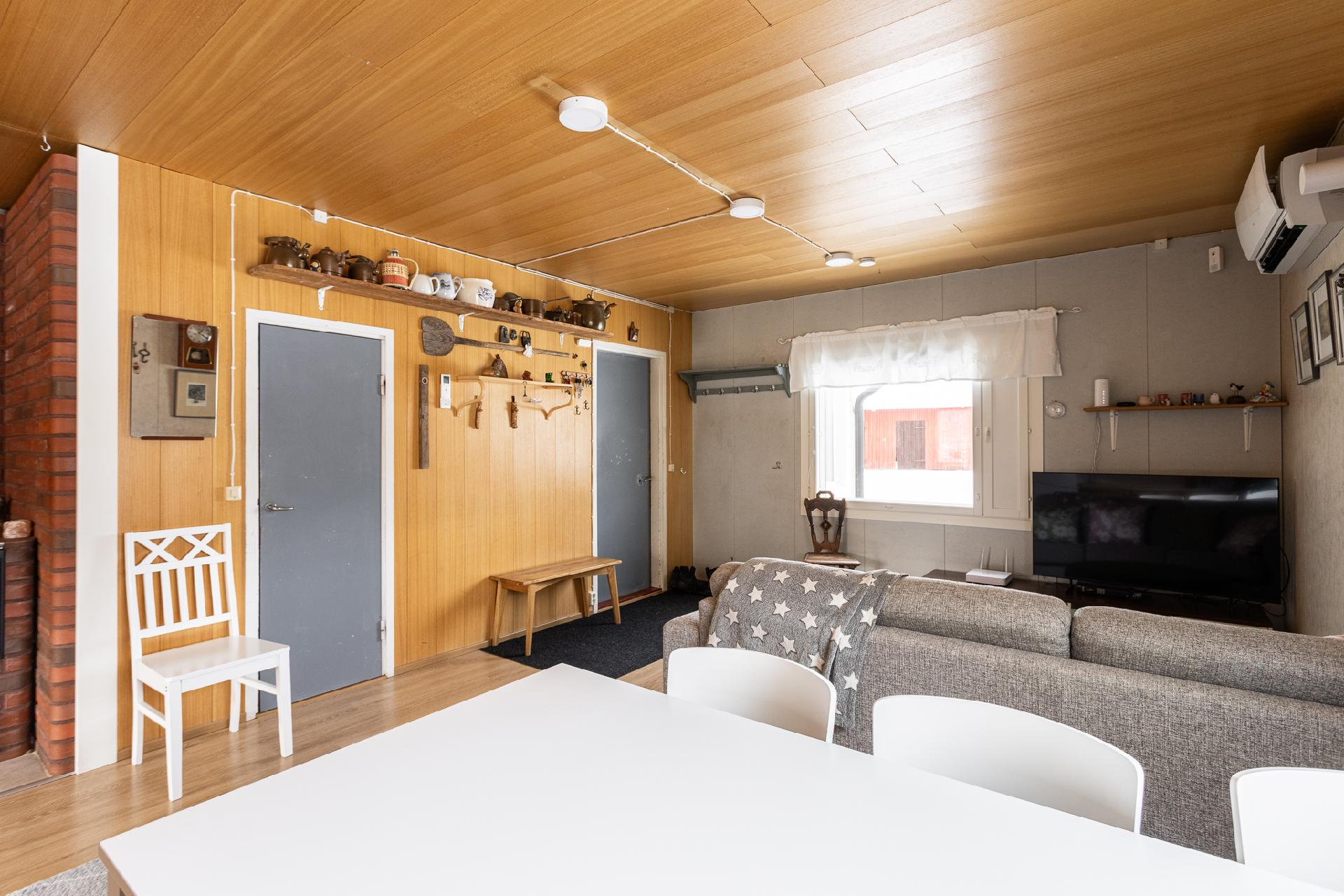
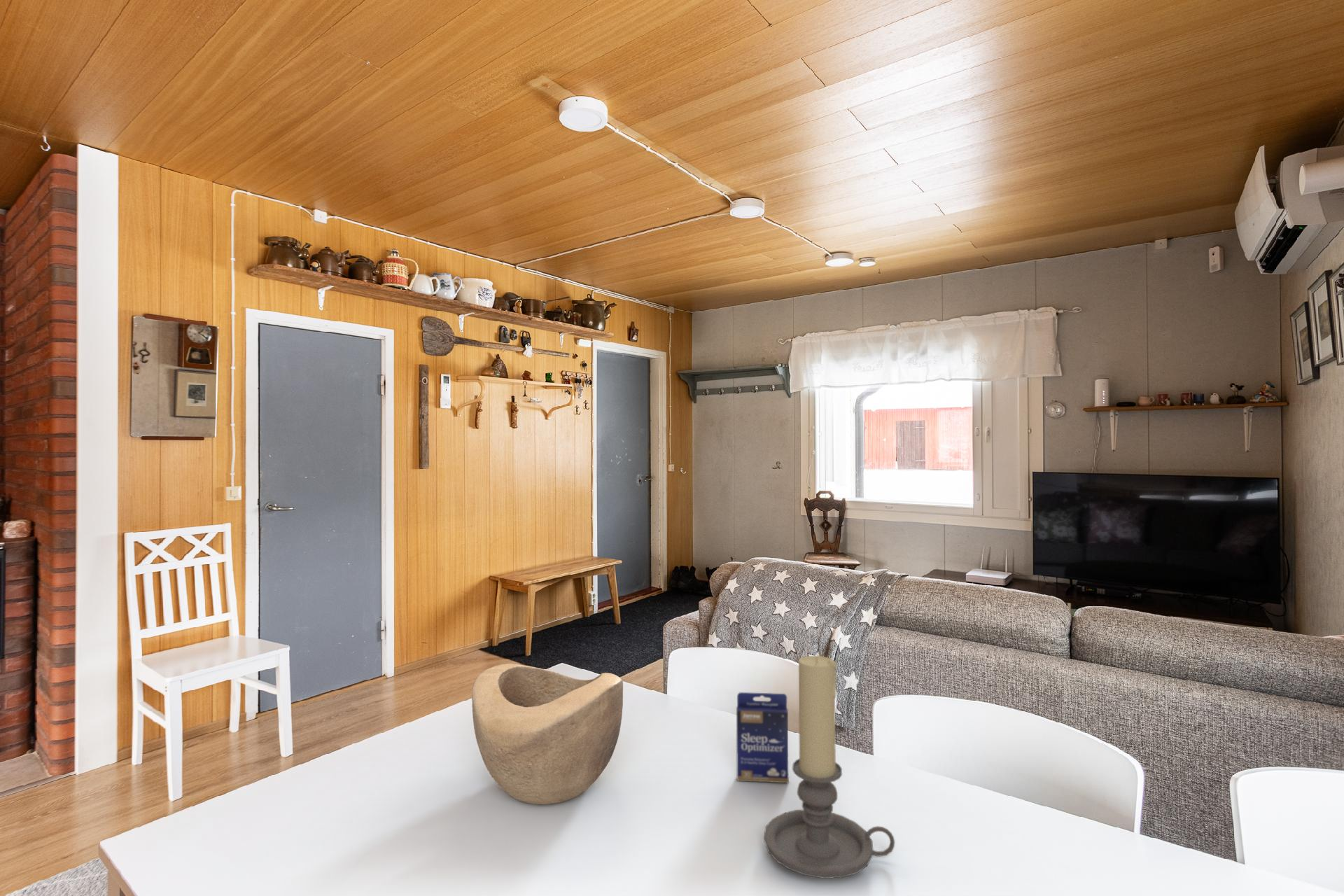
+ decorative bowl [471,663,624,805]
+ candle holder [763,655,895,879]
+ small box [736,692,790,784]
